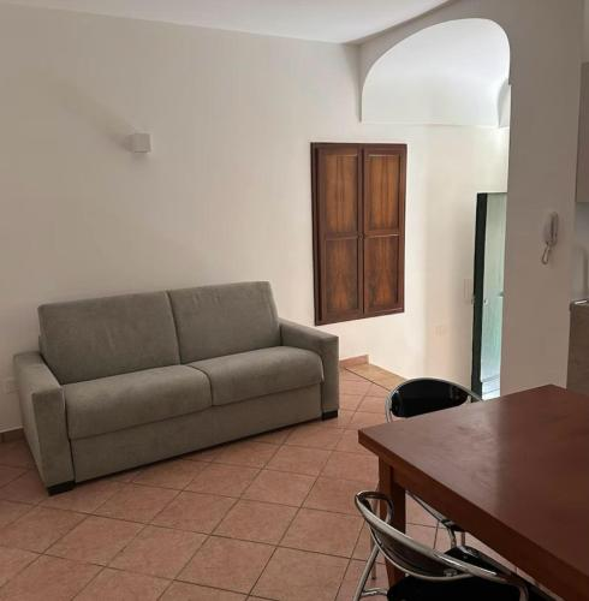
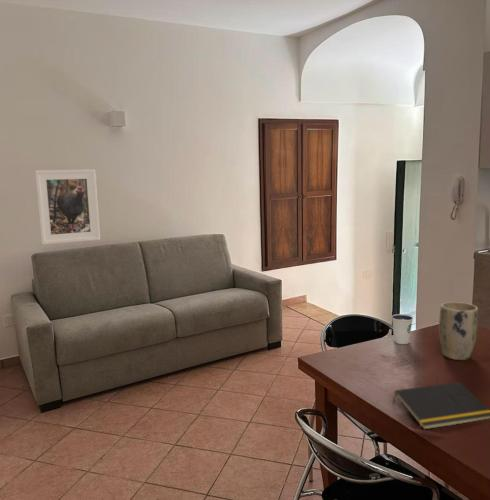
+ dixie cup [391,313,414,345]
+ notepad [392,381,490,431]
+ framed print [34,168,101,246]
+ plant pot [438,301,479,361]
